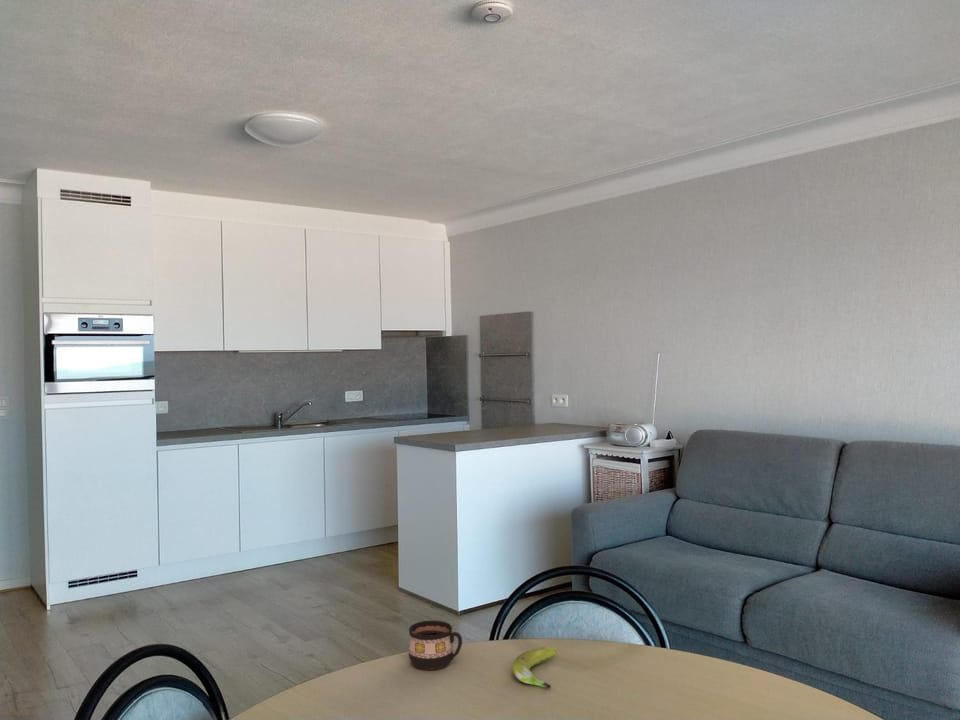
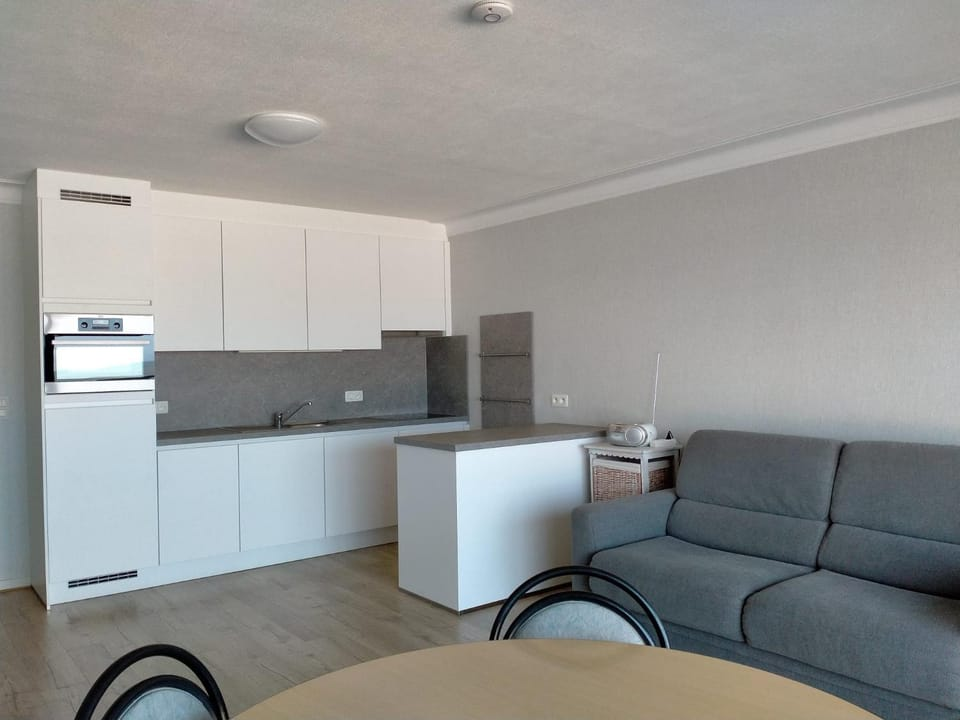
- cup [408,619,463,671]
- banana [512,646,557,690]
